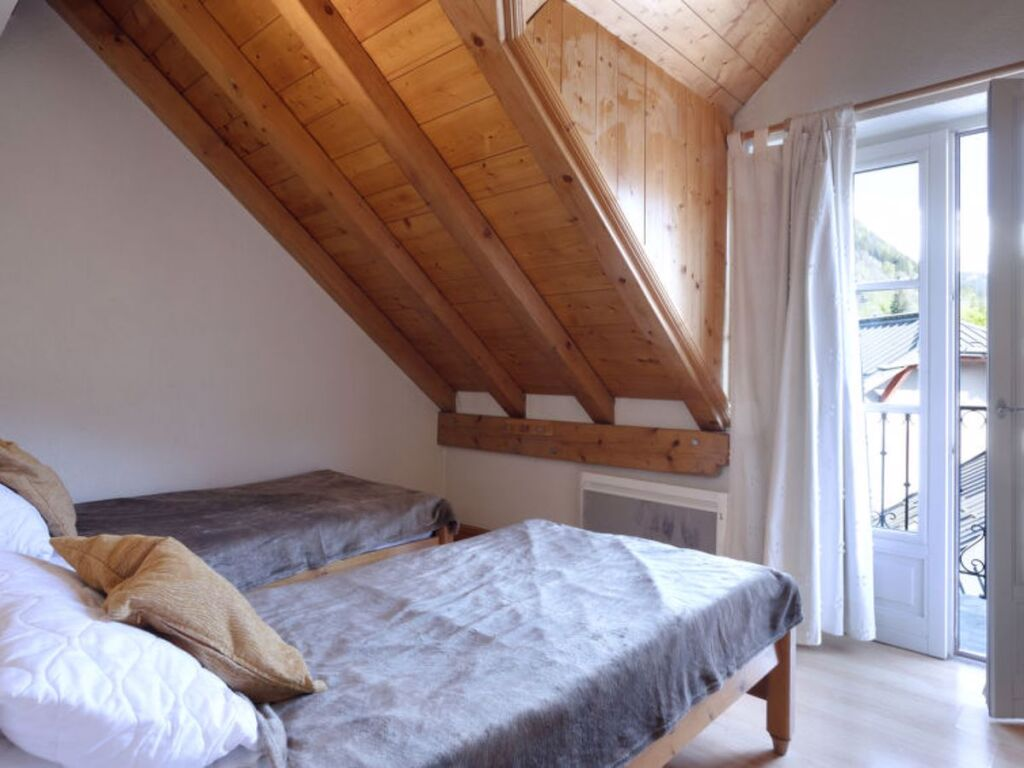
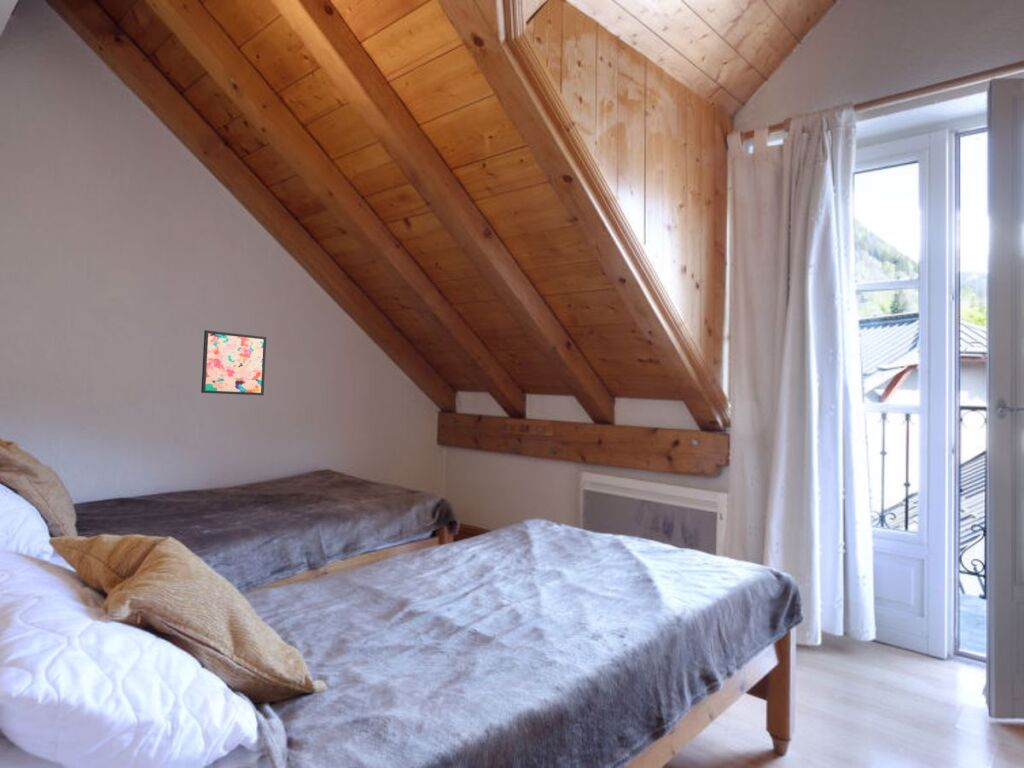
+ wall art [200,329,267,396]
